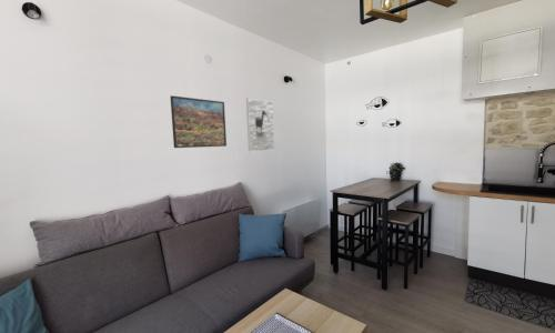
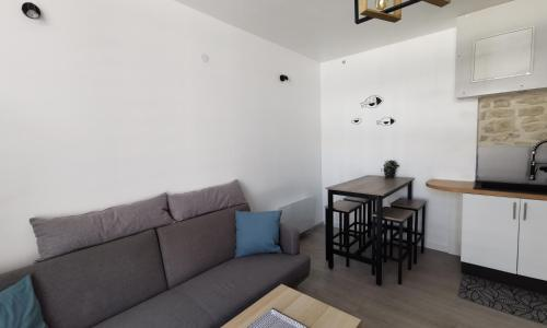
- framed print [169,94,228,149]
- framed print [245,97,275,152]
